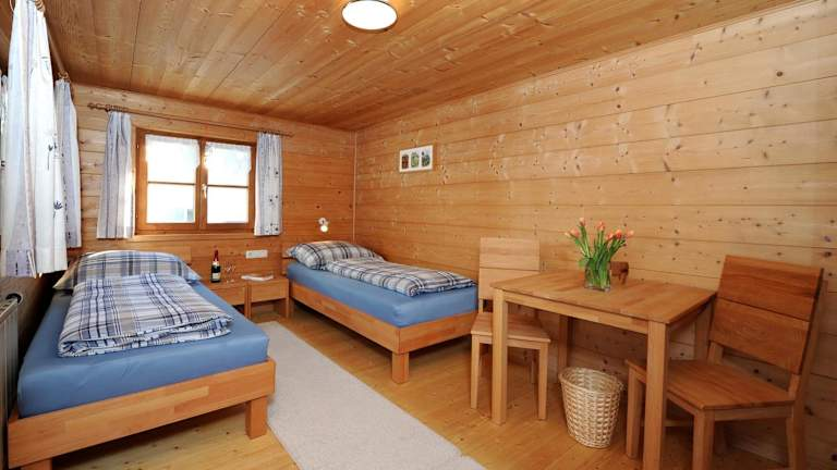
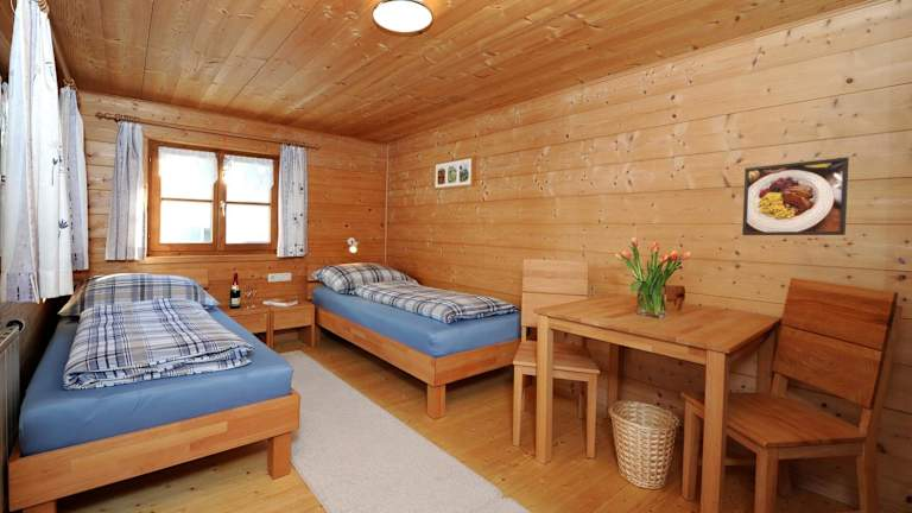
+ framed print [741,156,850,236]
